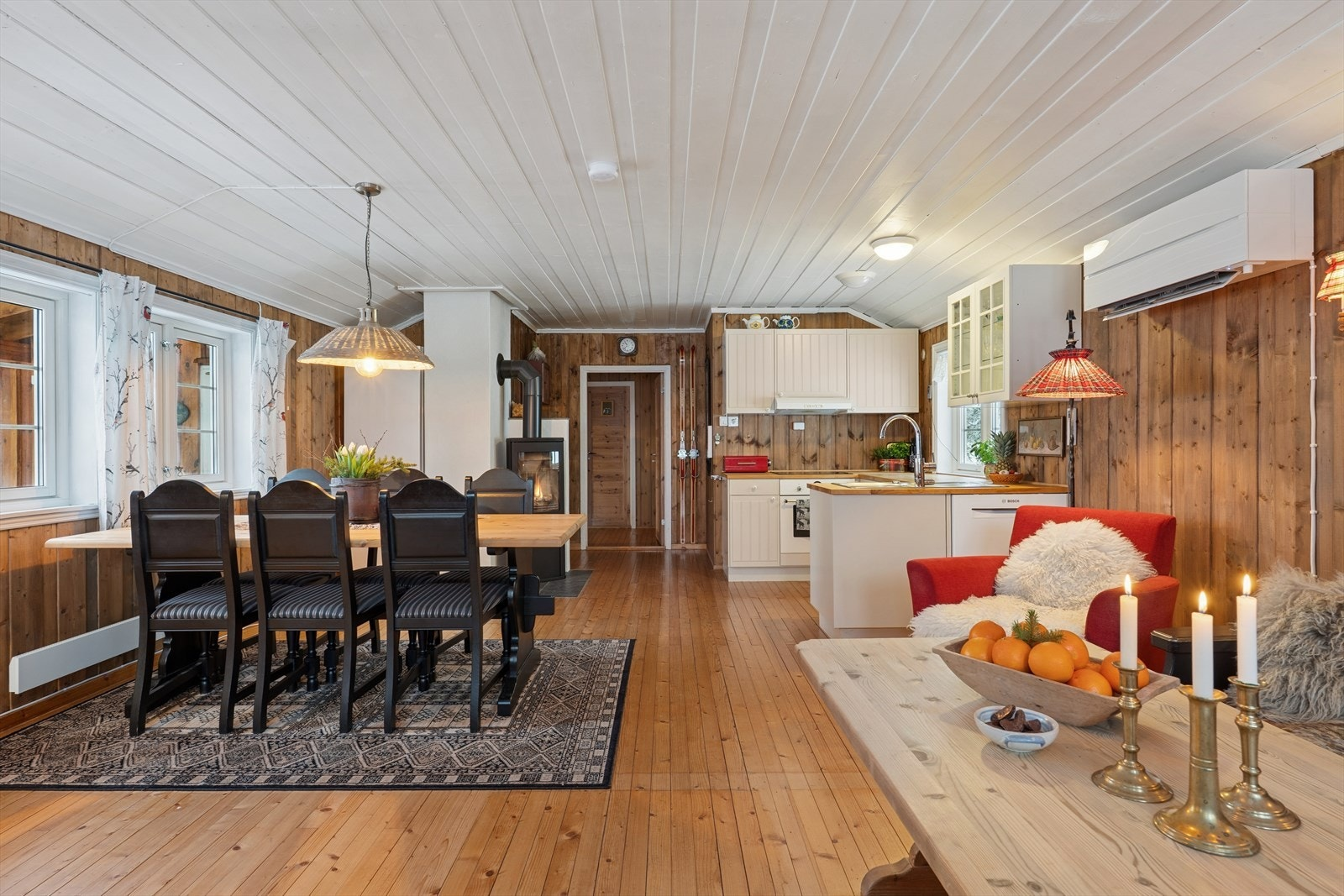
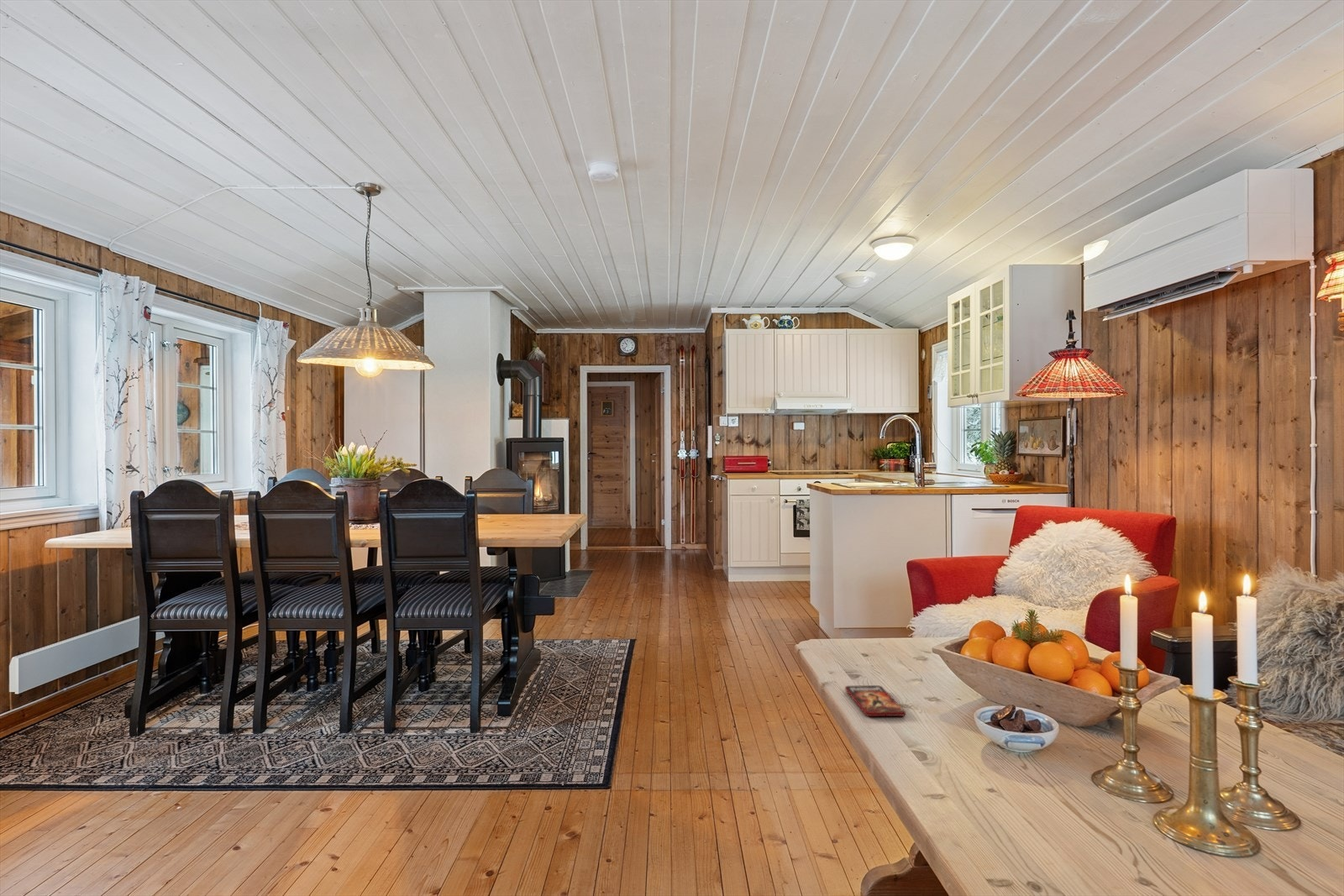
+ smartphone [844,684,906,717]
